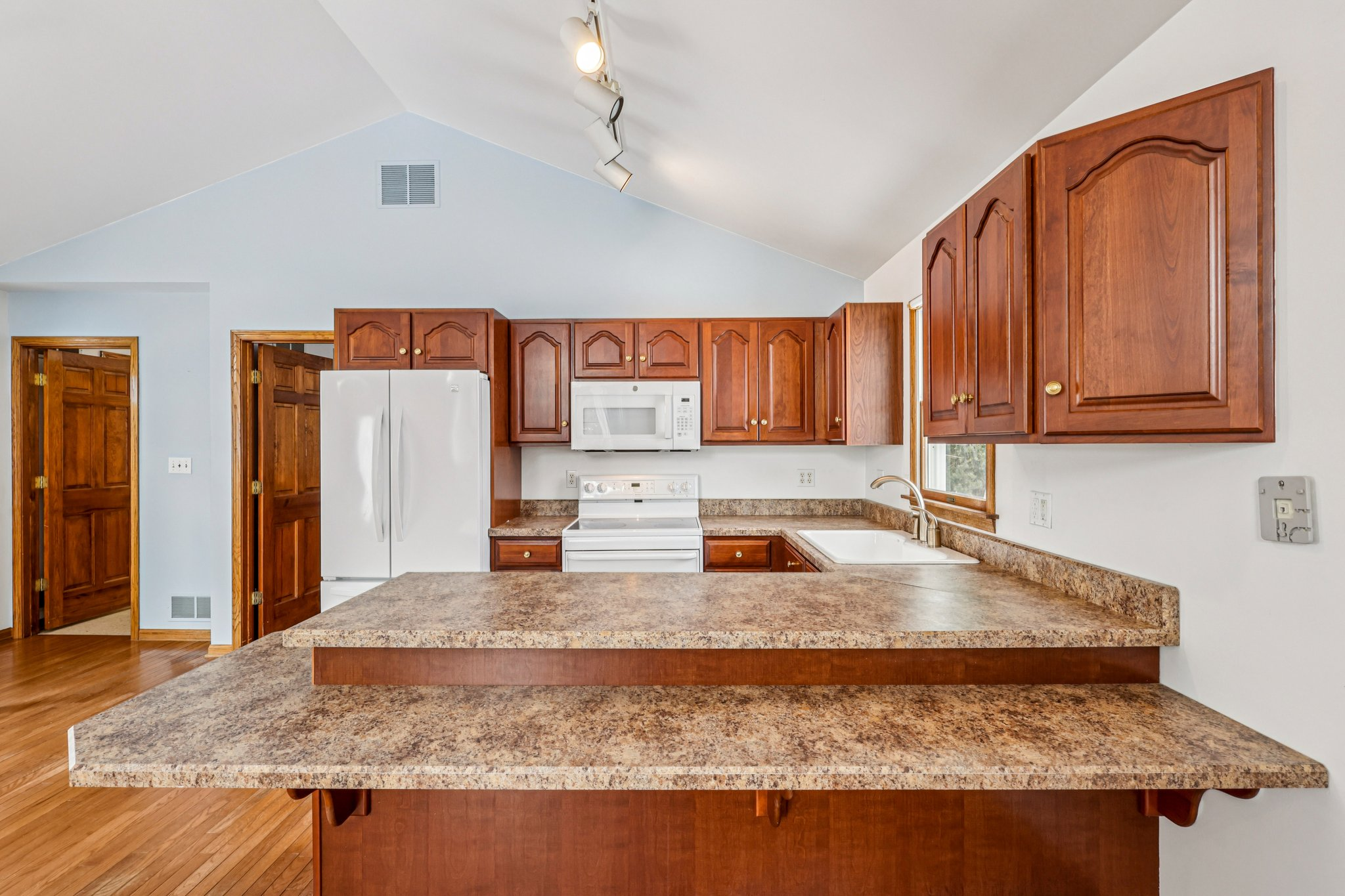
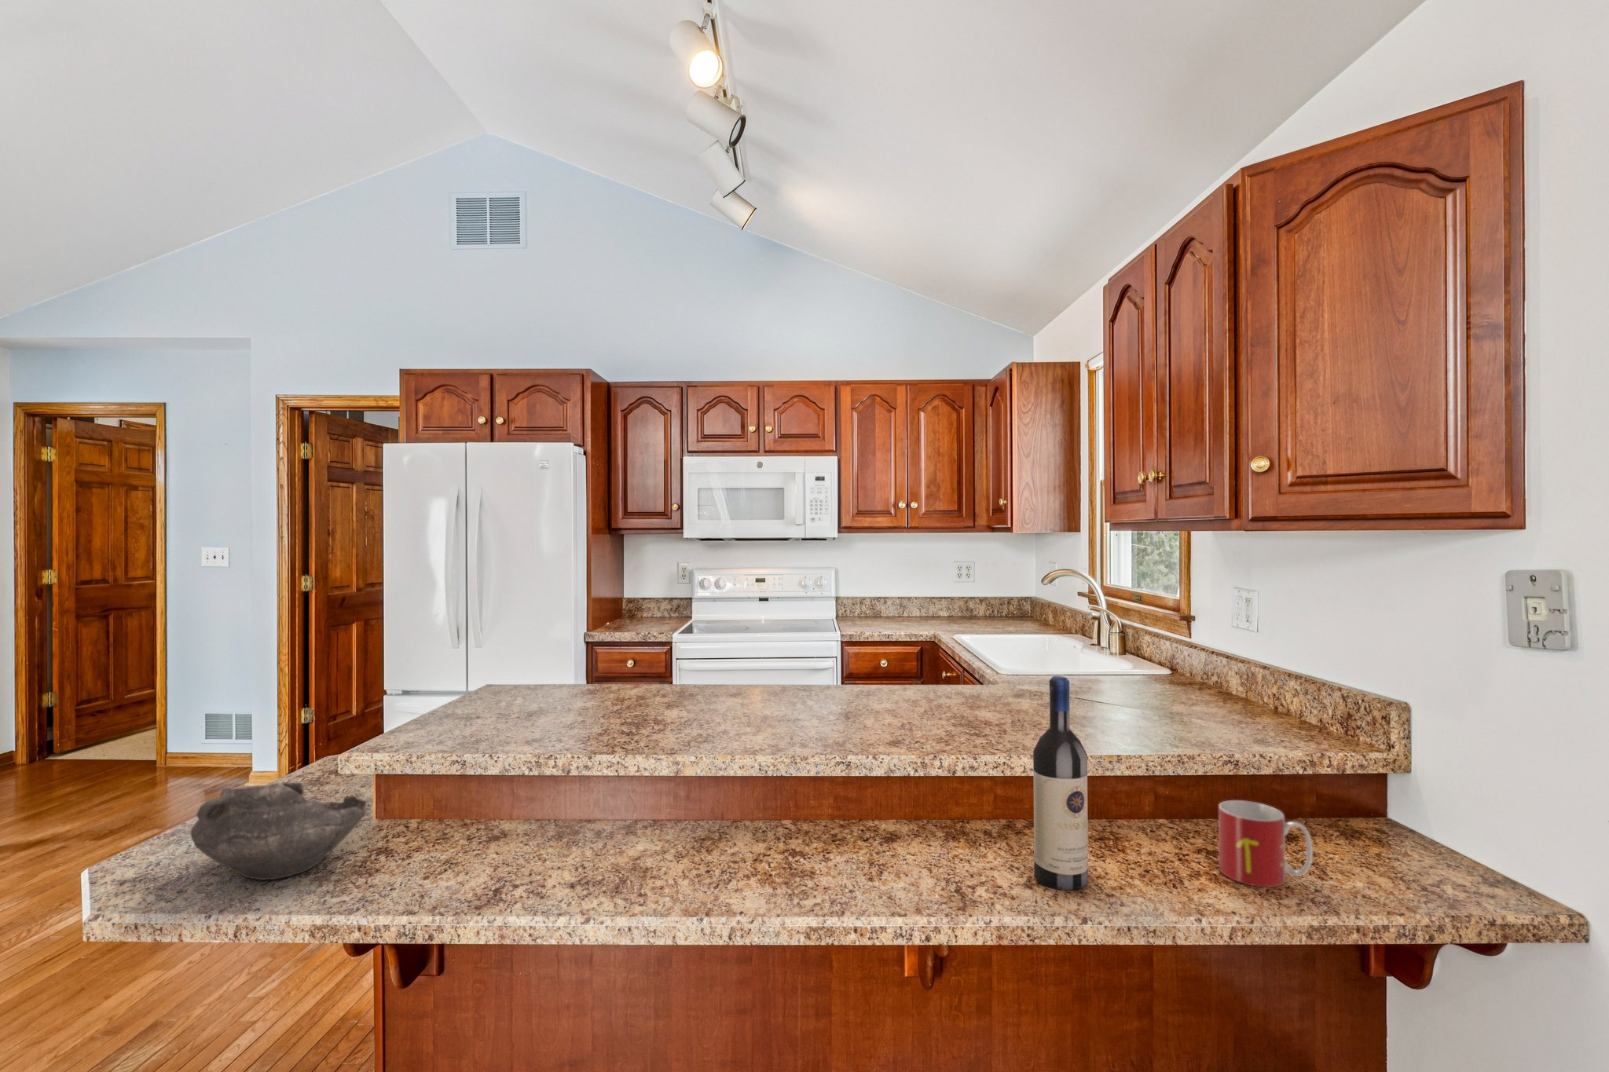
+ bowl [189,781,367,881]
+ wine bottle [1032,676,1089,891]
+ mug [1218,799,1314,888]
